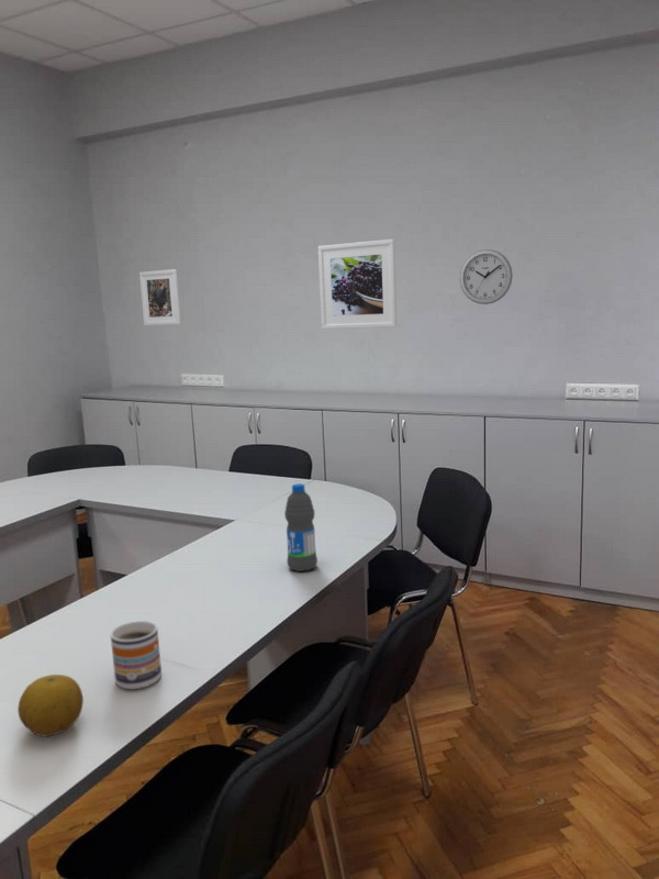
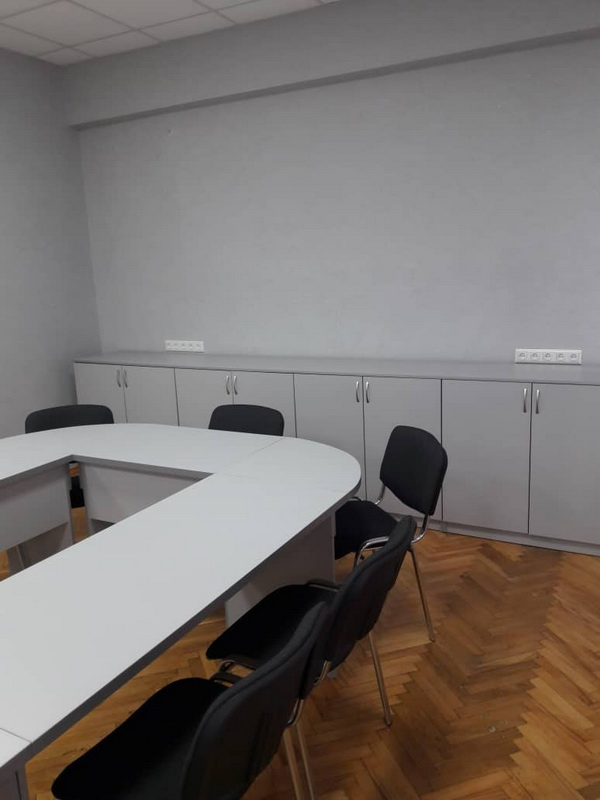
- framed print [138,268,181,326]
- mug [110,620,163,690]
- water bottle [283,482,319,572]
- fruit [16,674,85,737]
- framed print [317,238,398,330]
- wall clock [459,248,514,305]
